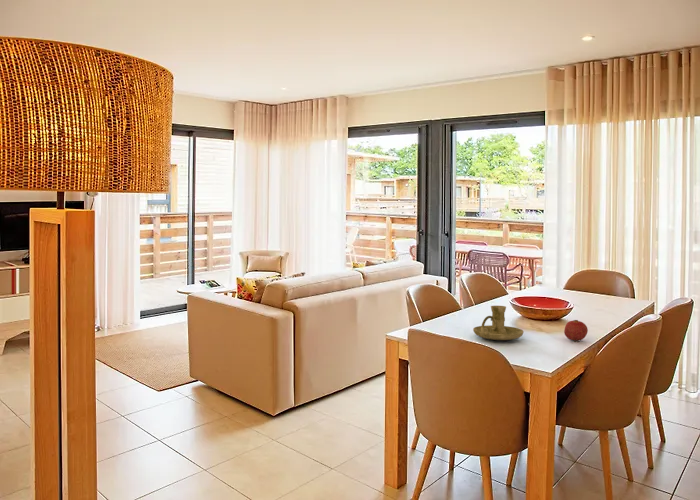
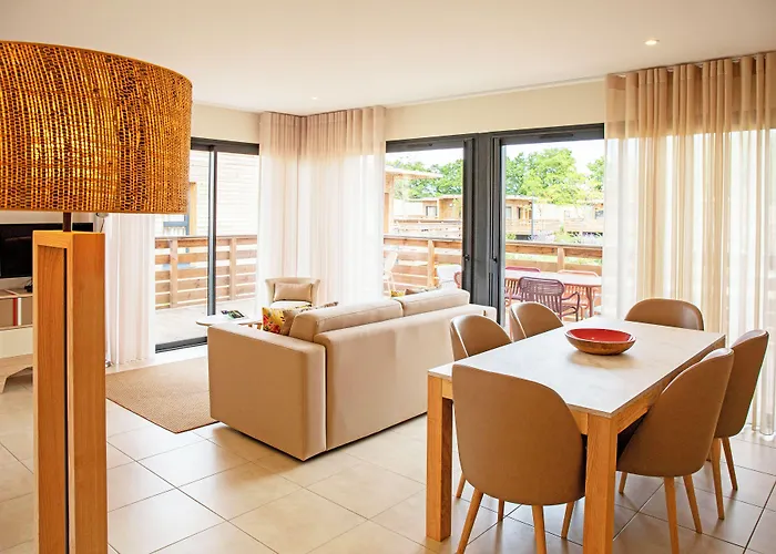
- candle holder [472,305,525,341]
- fruit [563,319,589,342]
